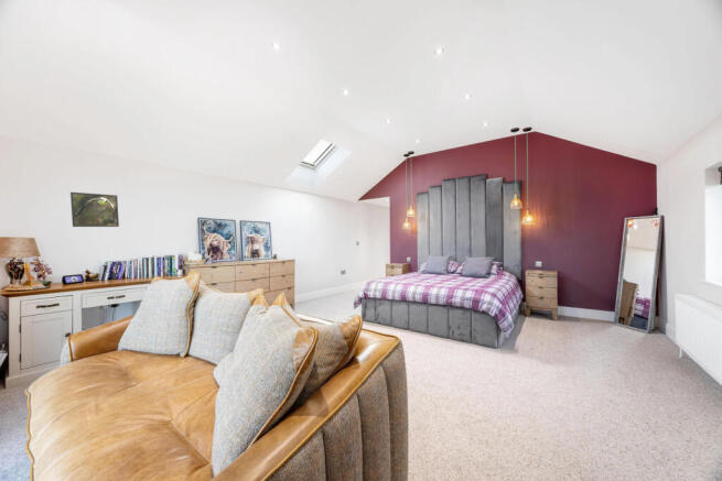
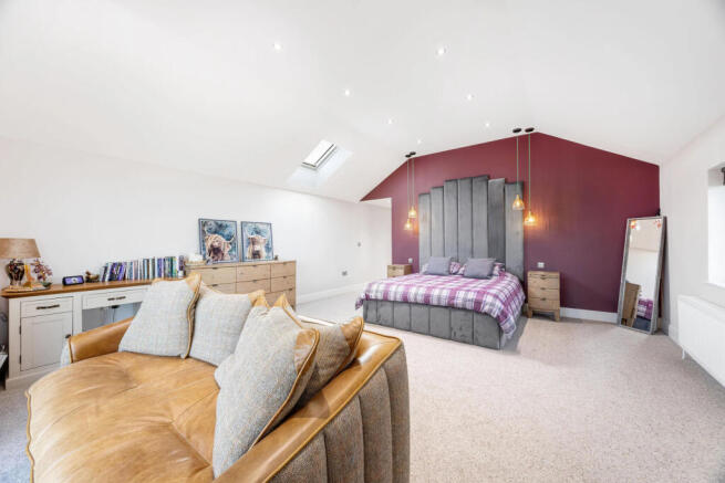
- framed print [69,192,120,228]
